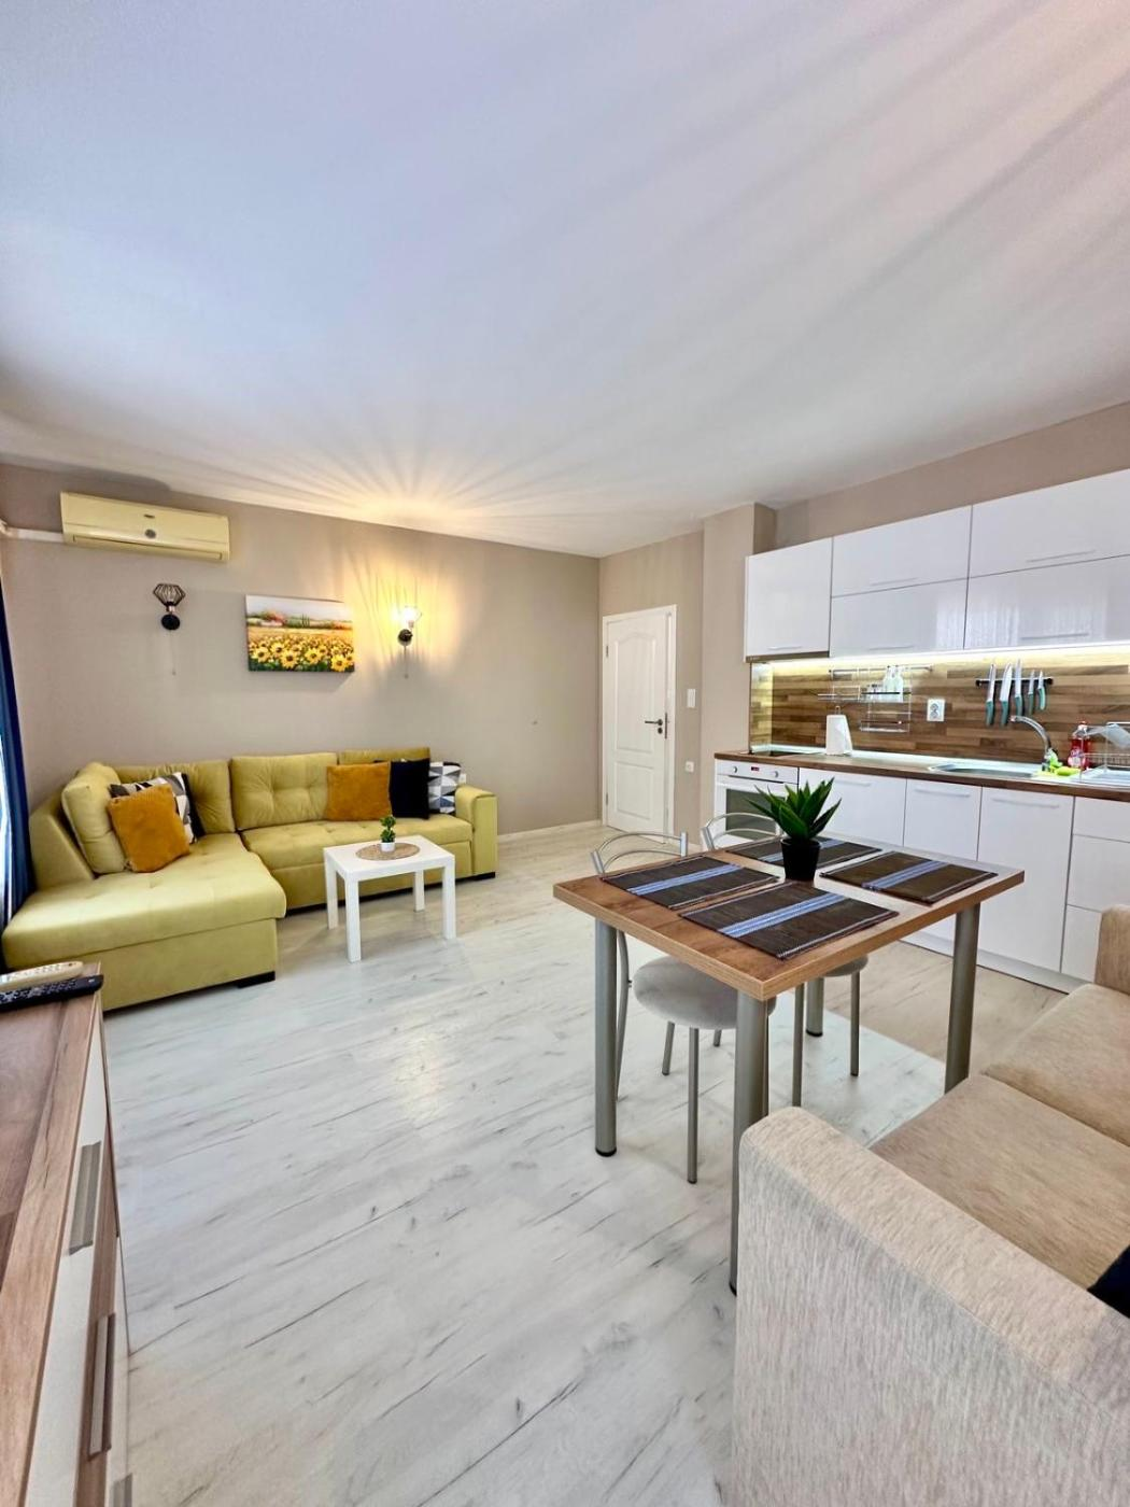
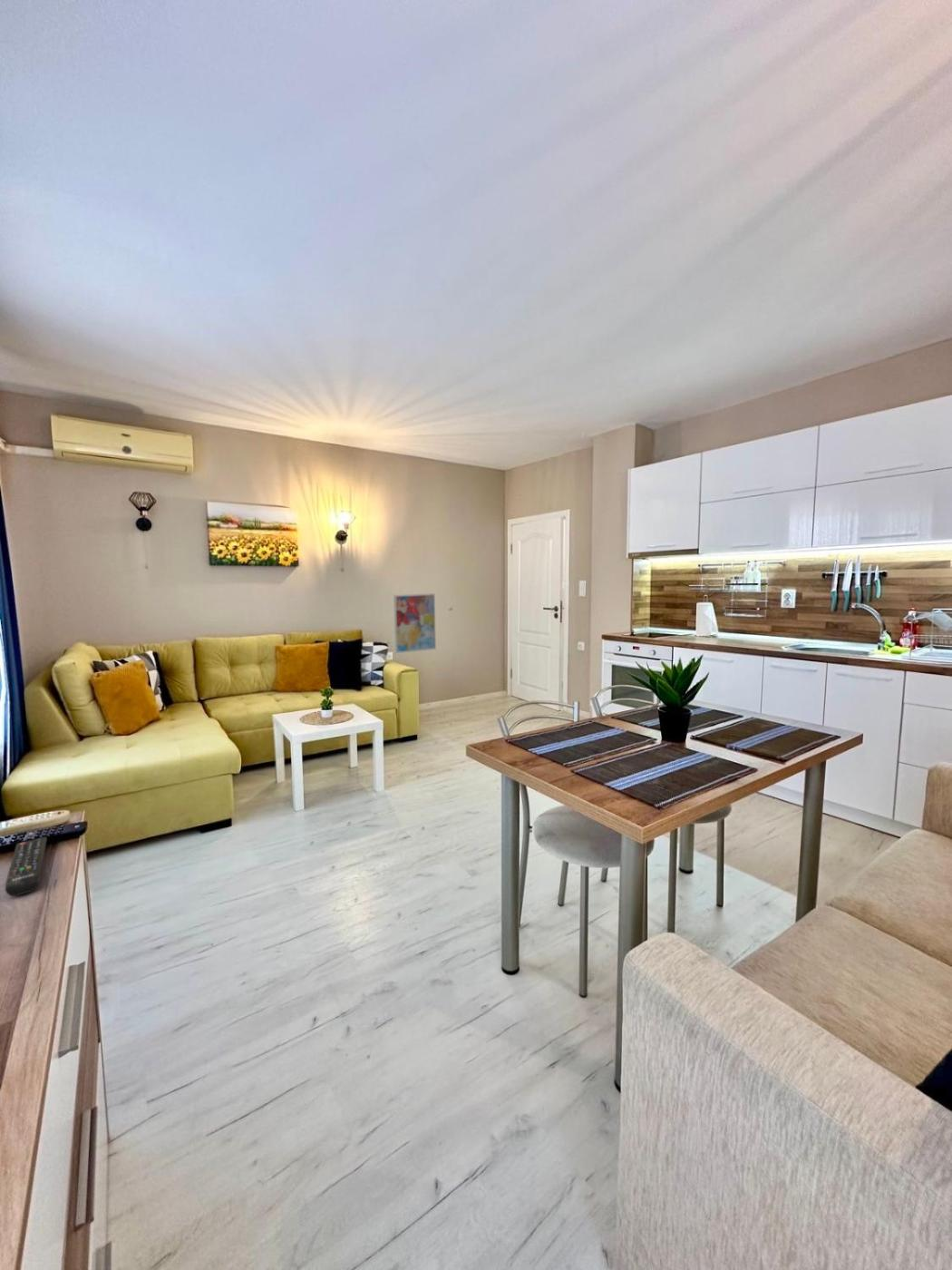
+ remote control [5,835,47,897]
+ wall art [393,592,437,654]
